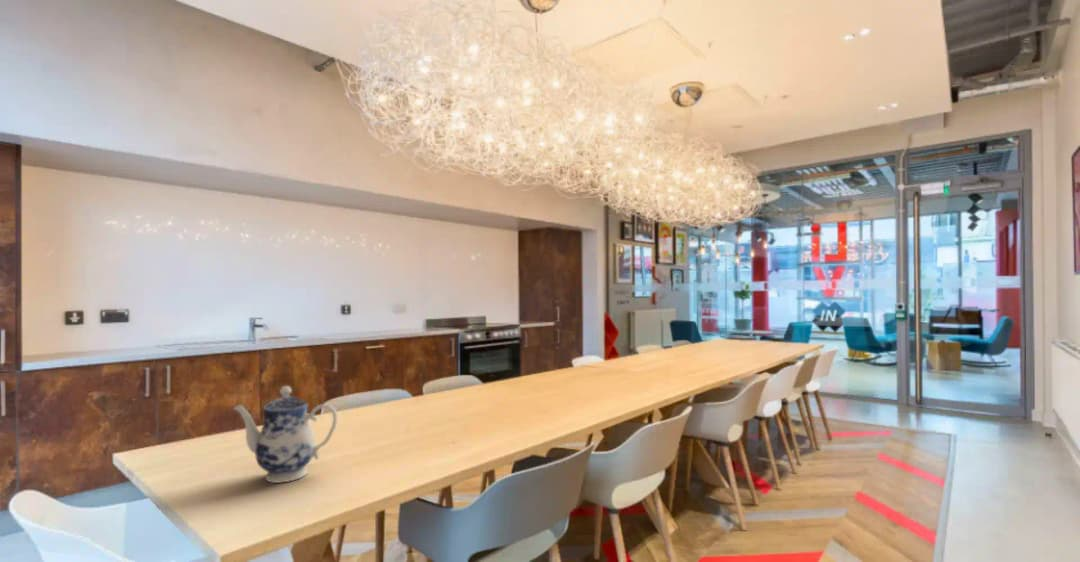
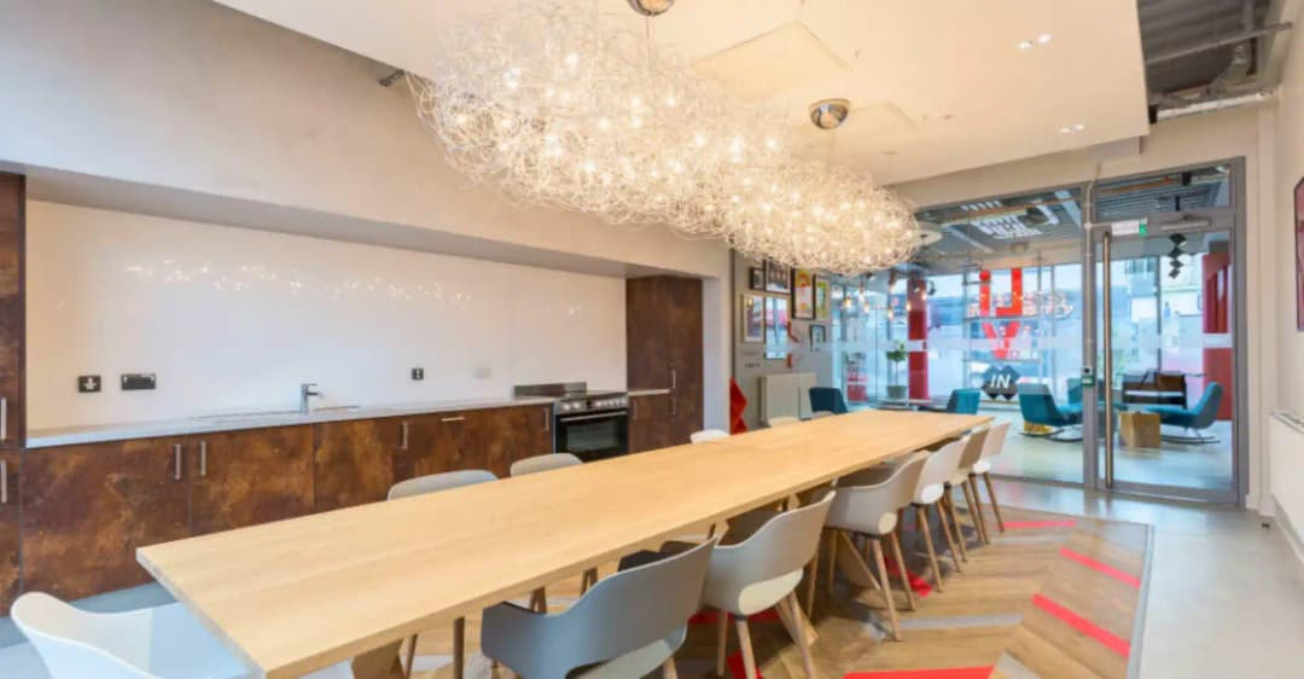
- teapot [233,385,339,484]
